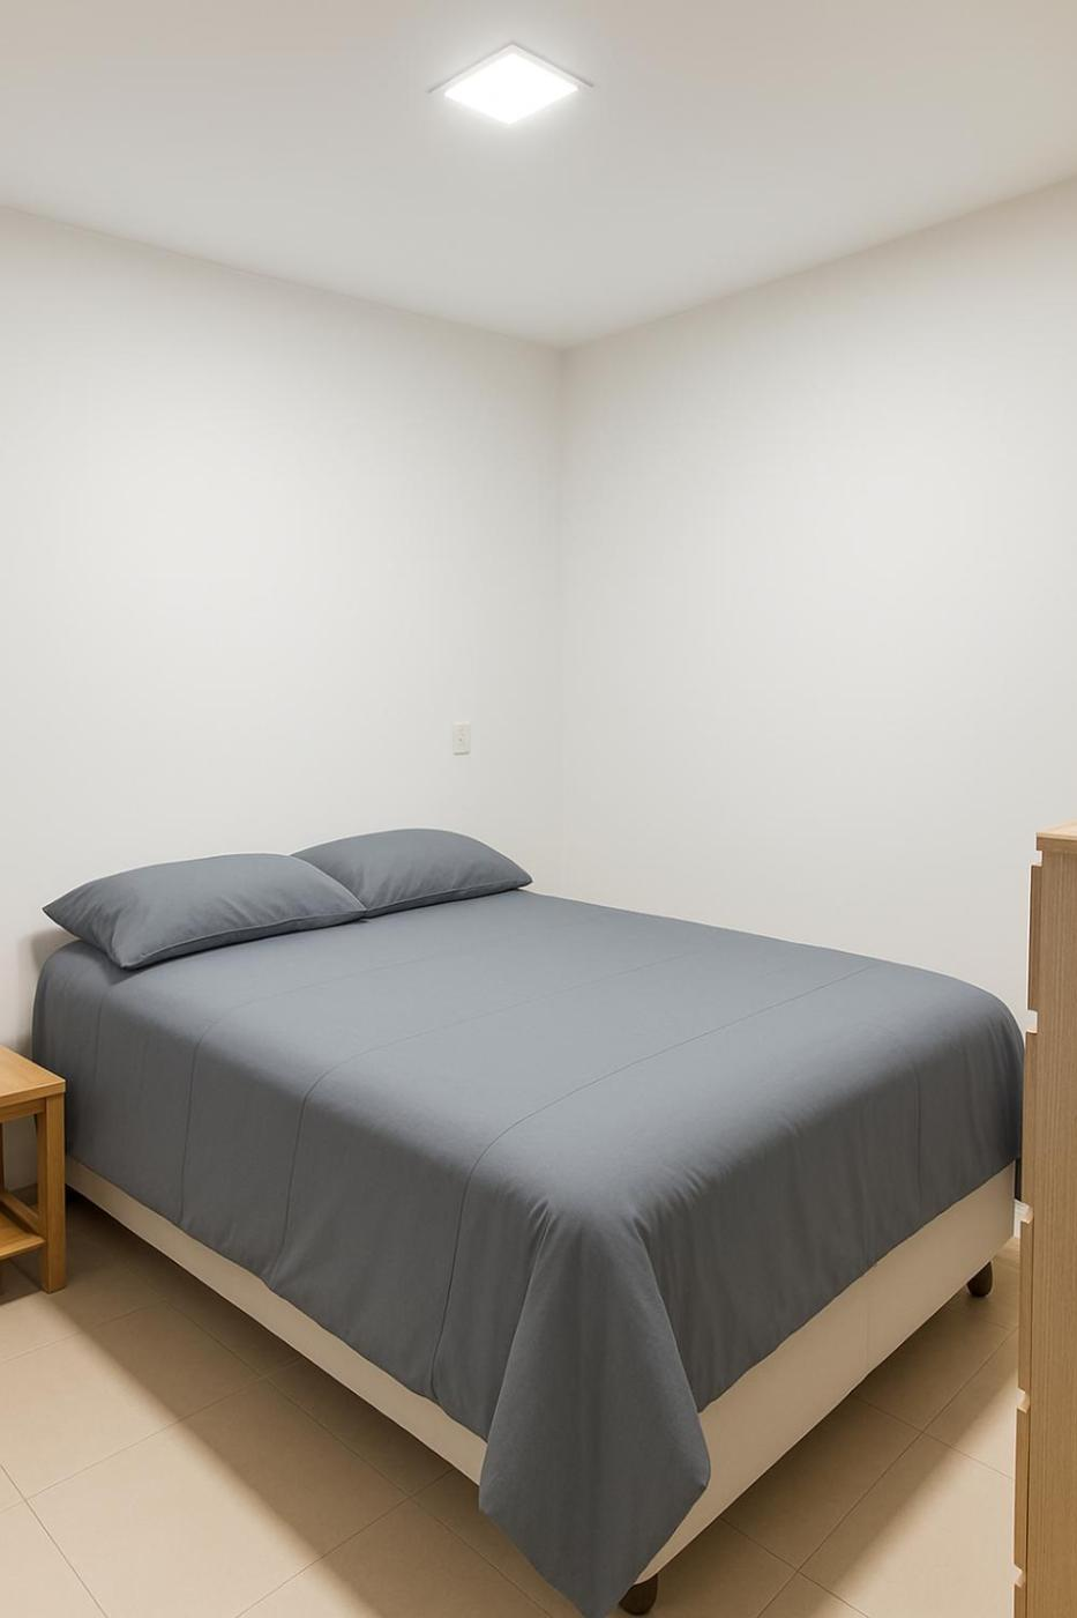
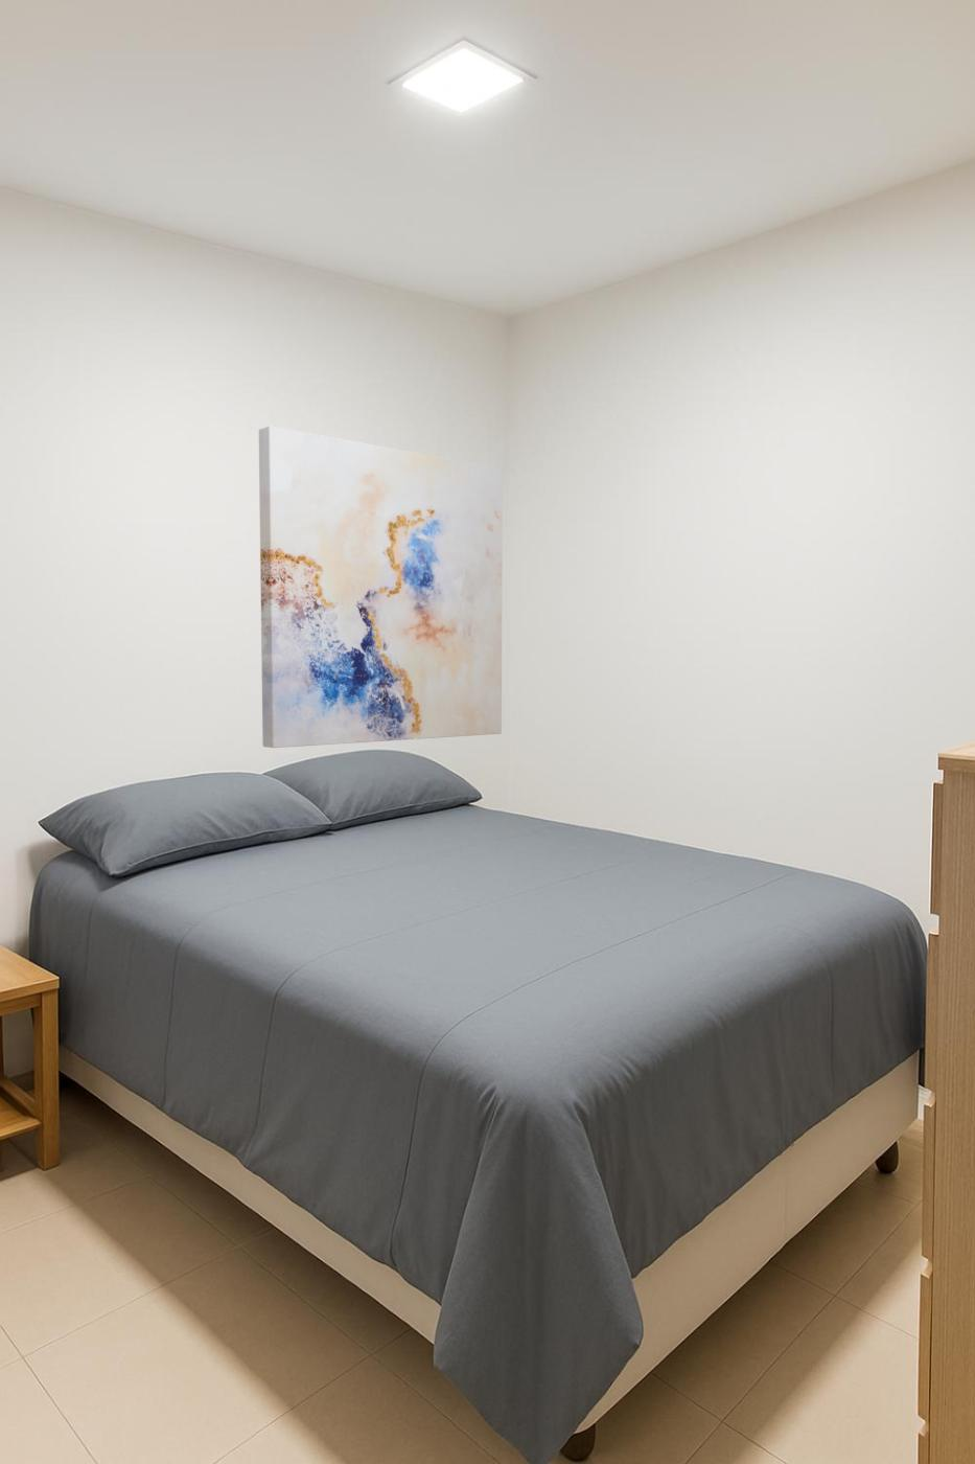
+ wall art [258,426,504,749]
